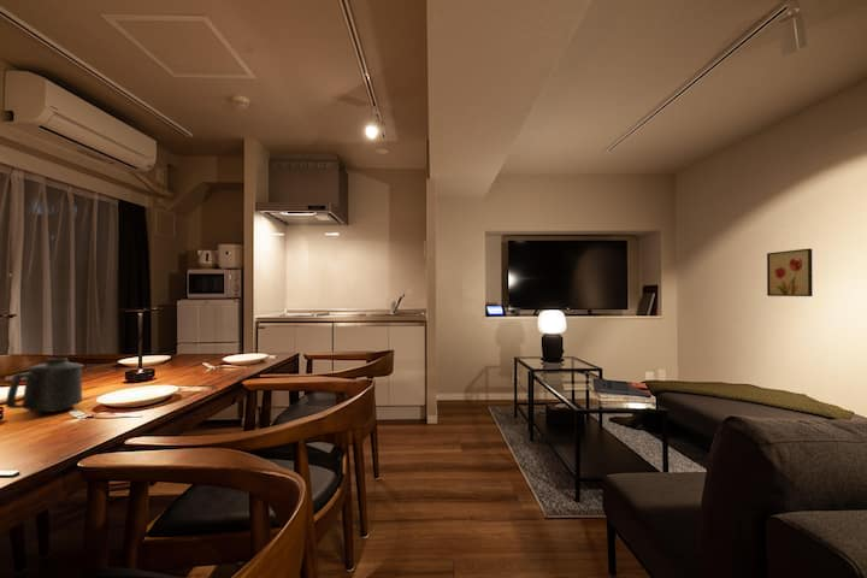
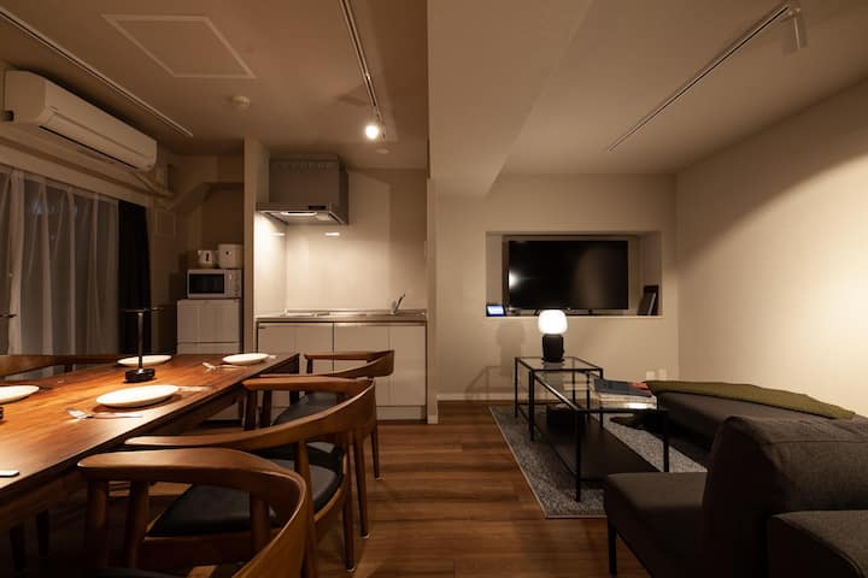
- wall art [766,247,814,297]
- mug [5,356,85,413]
